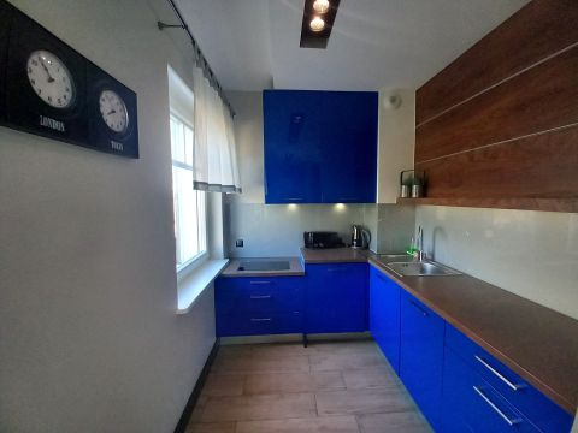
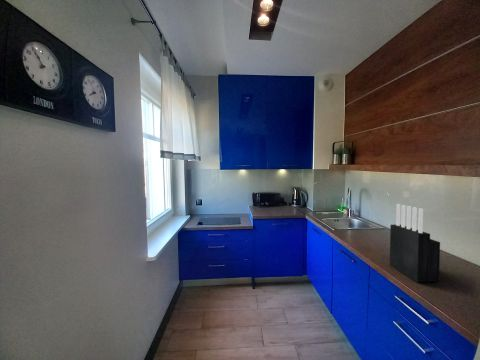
+ knife block [389,203,441,283]
